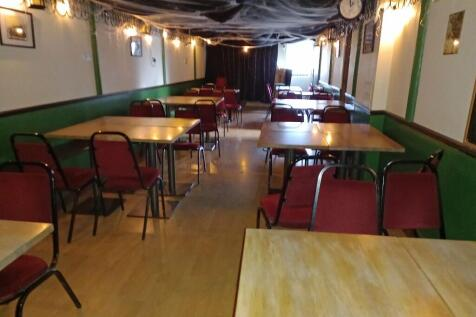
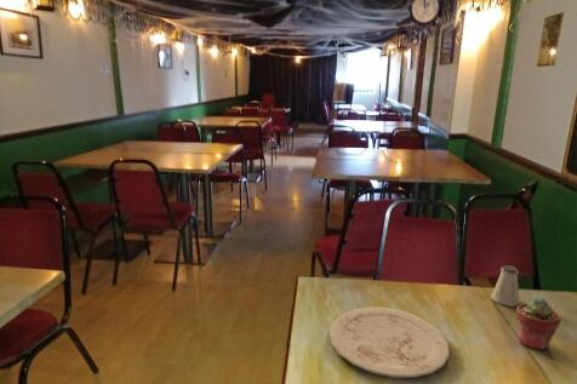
+ saltshaker [490,264,520,308]
+ plate [329,306,451,379]
+ potted succulent [515,297,562,351]
